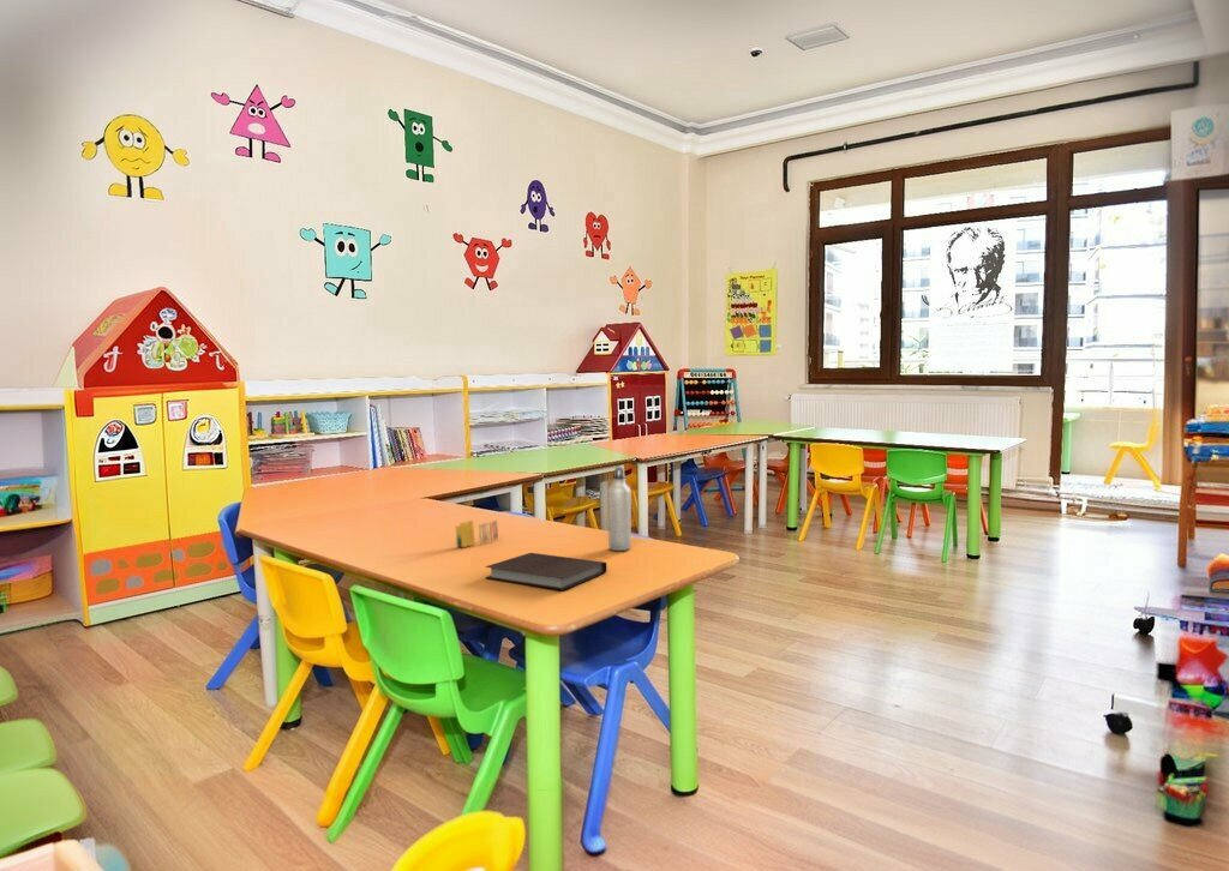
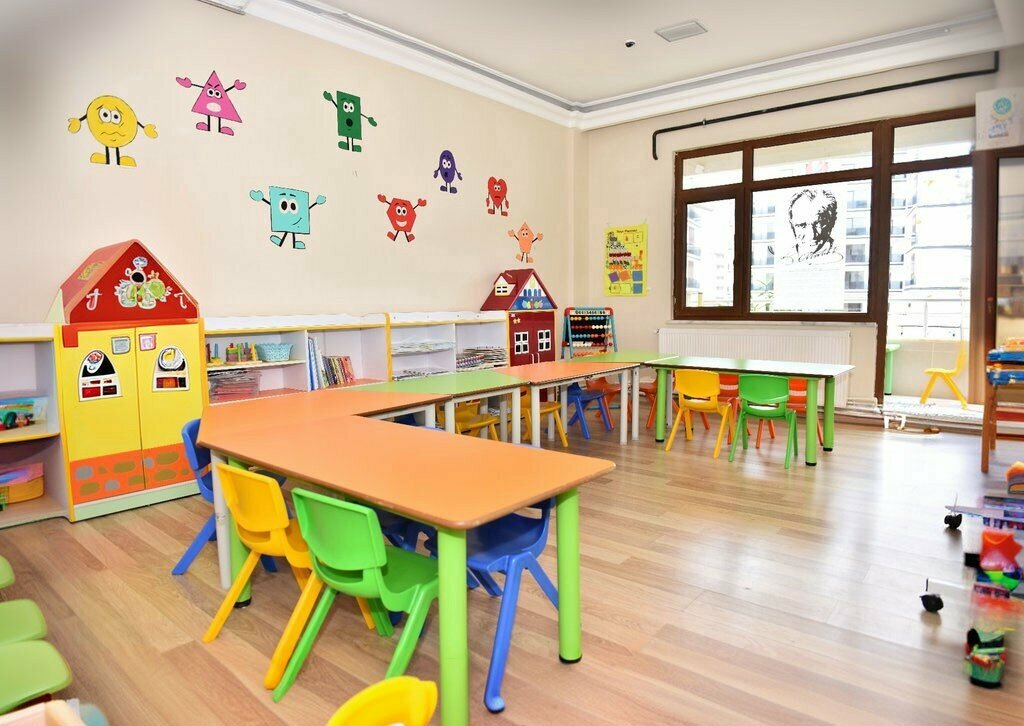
- crayon [455,519,499,548]
- notebook [484,552,607,591]
- water bottle [607,465,633,552]
